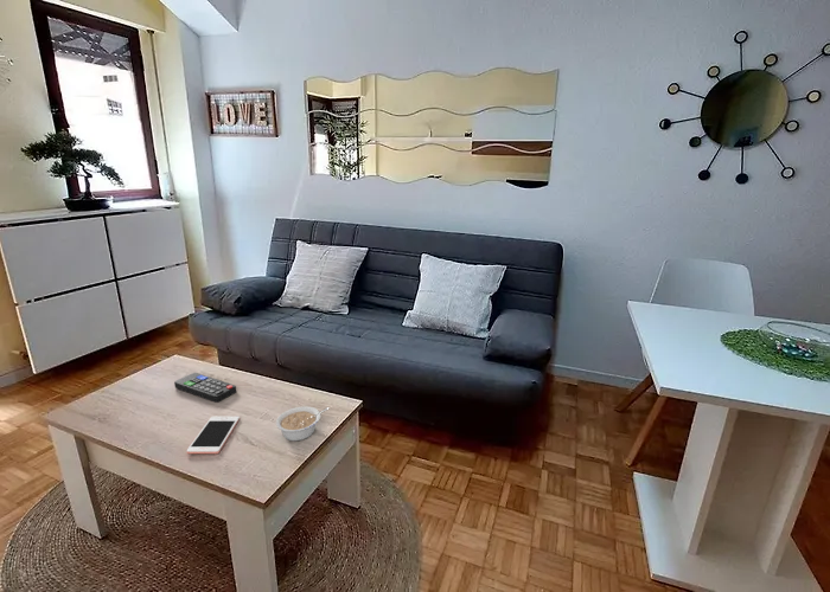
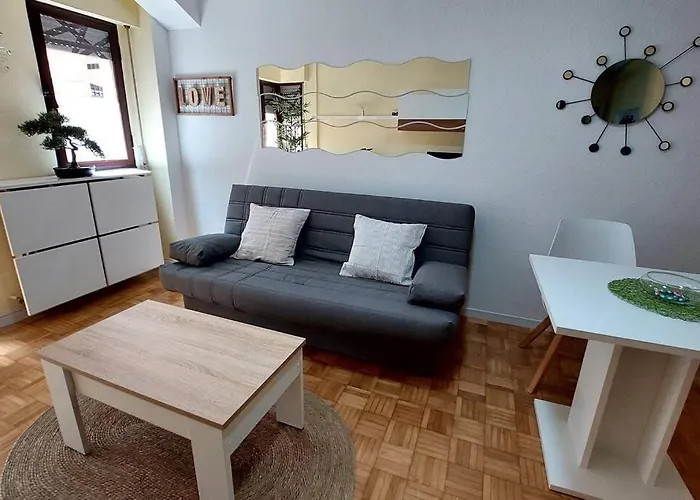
- cell phone [186,416,241,455]
- legume [275,405,330,442]
- remote control [173,372,237,403]
